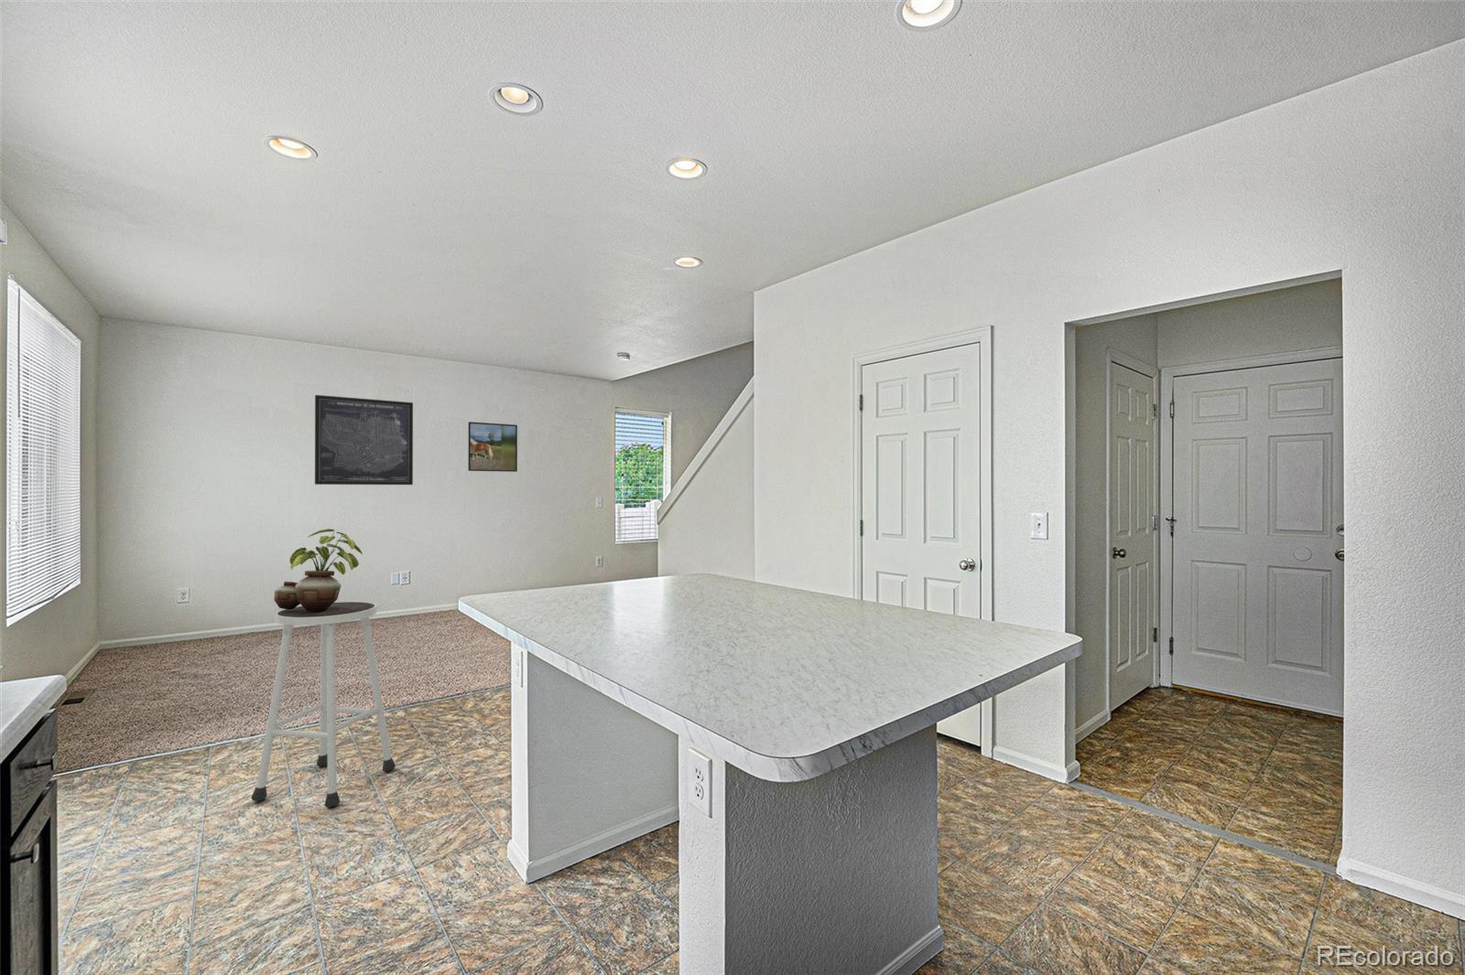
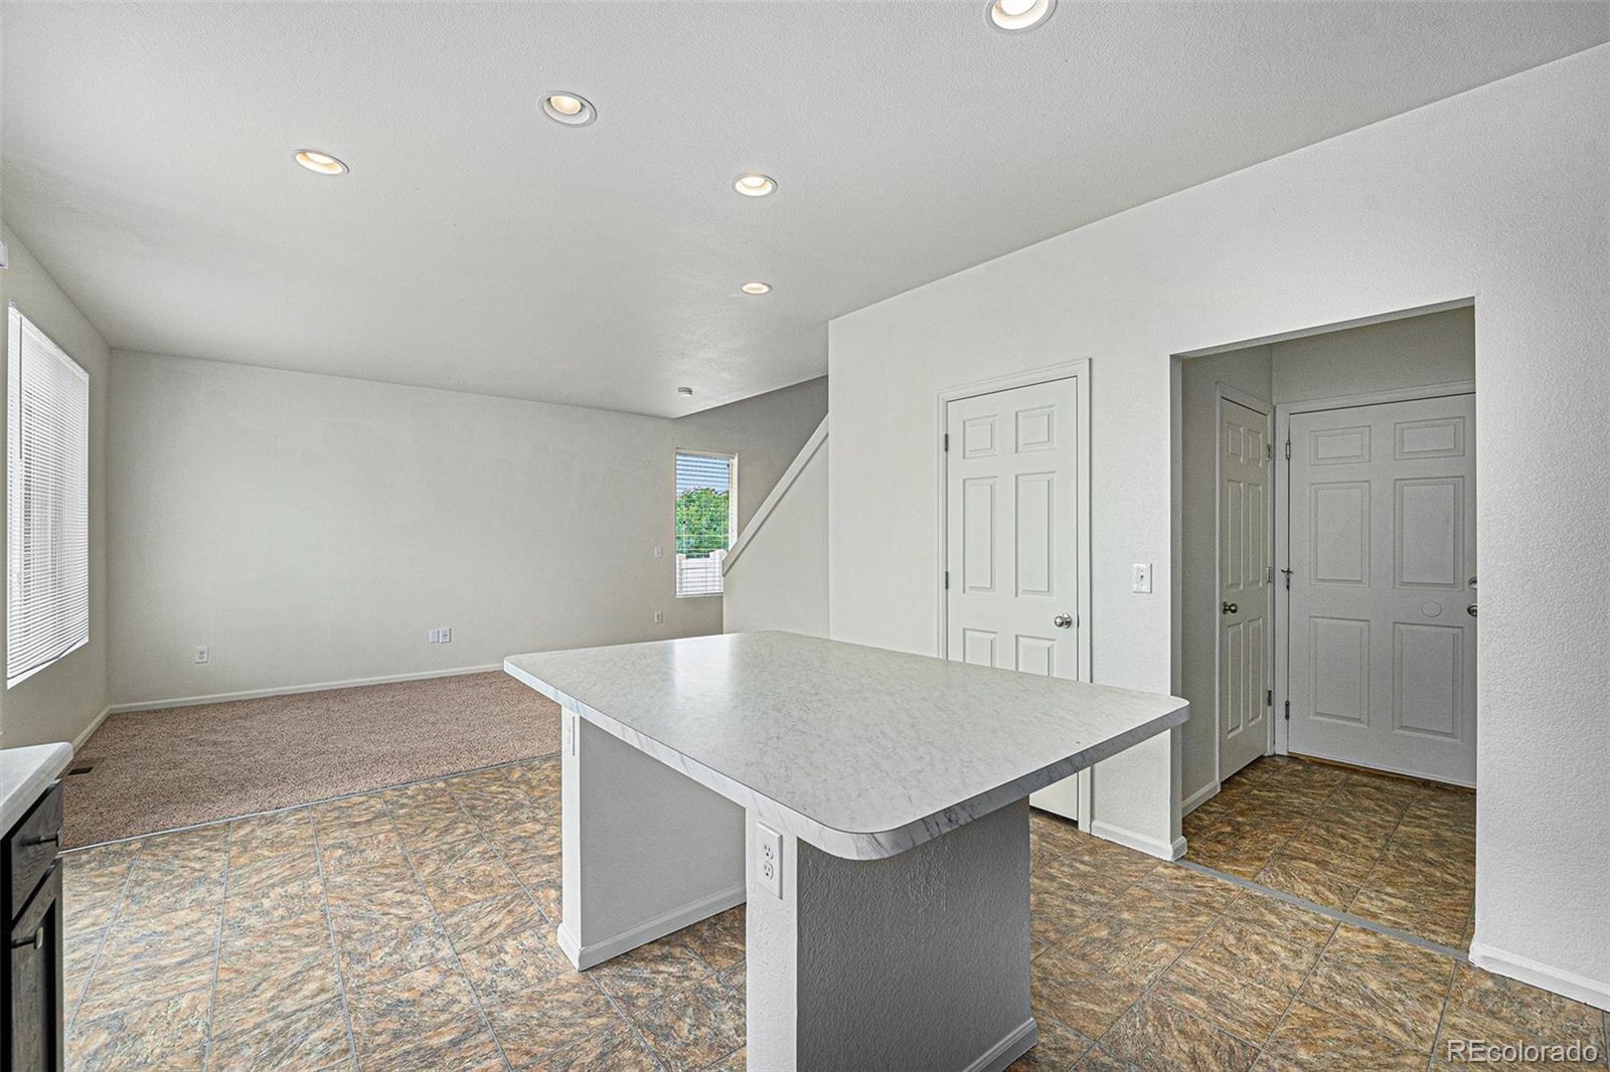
- wall art [314,394,414,485]
- stool [249,601,396,809]
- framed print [467,421,518,473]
- potted plant [273,528,364,610]
